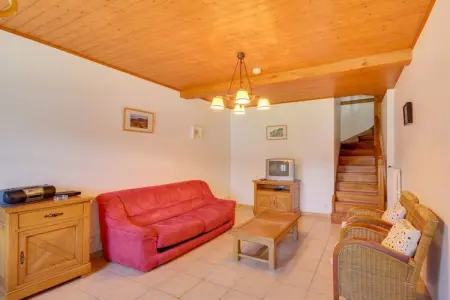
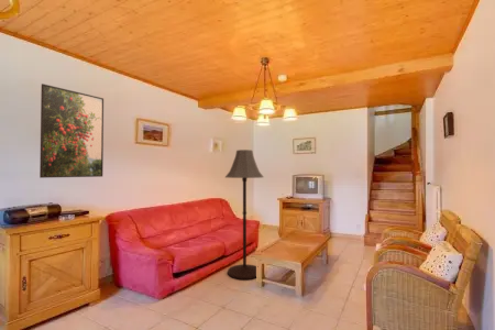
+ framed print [38,82,105,179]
+ floor lamp [224,148,264,280]
